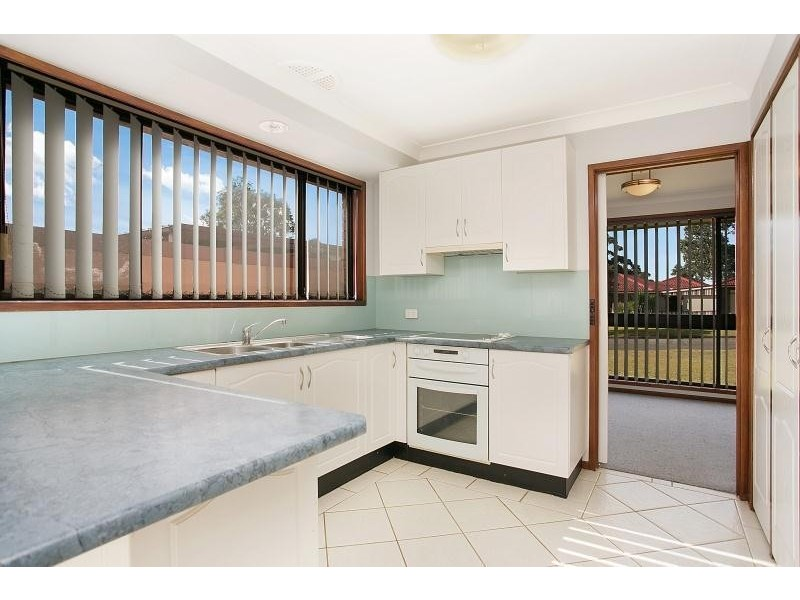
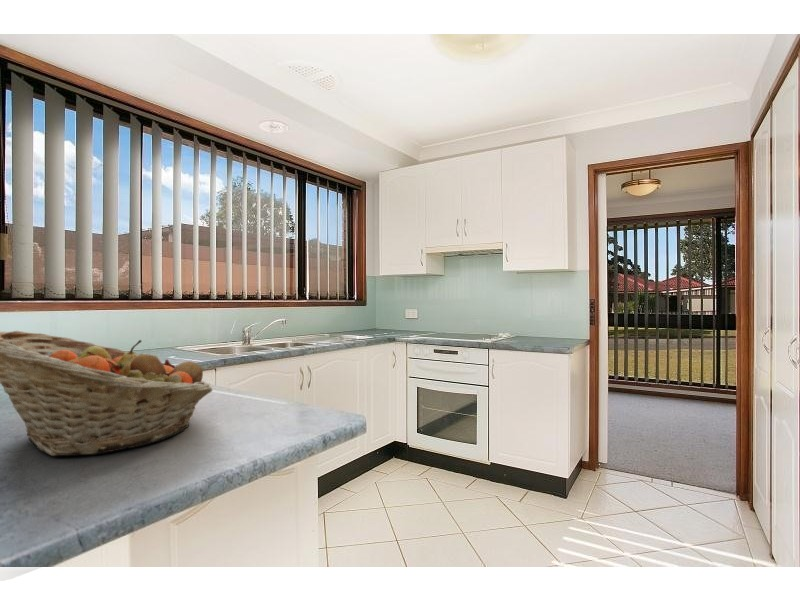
+ fruit basket [0,330,213,457]
